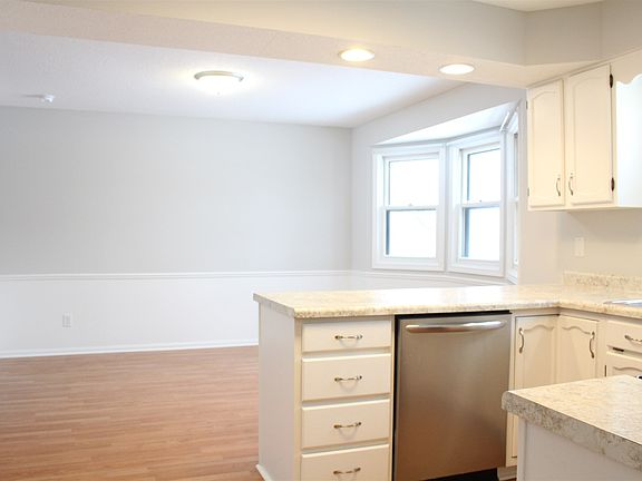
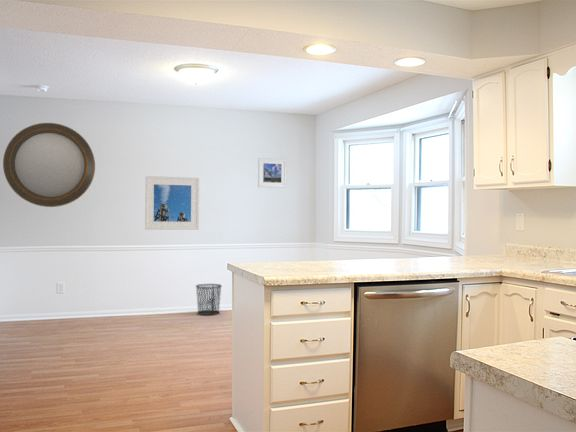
+ home mirror [2,122,96,208]
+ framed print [144,175,200,231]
+ waste bin [195,283,223,316]
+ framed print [257,157,287,189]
